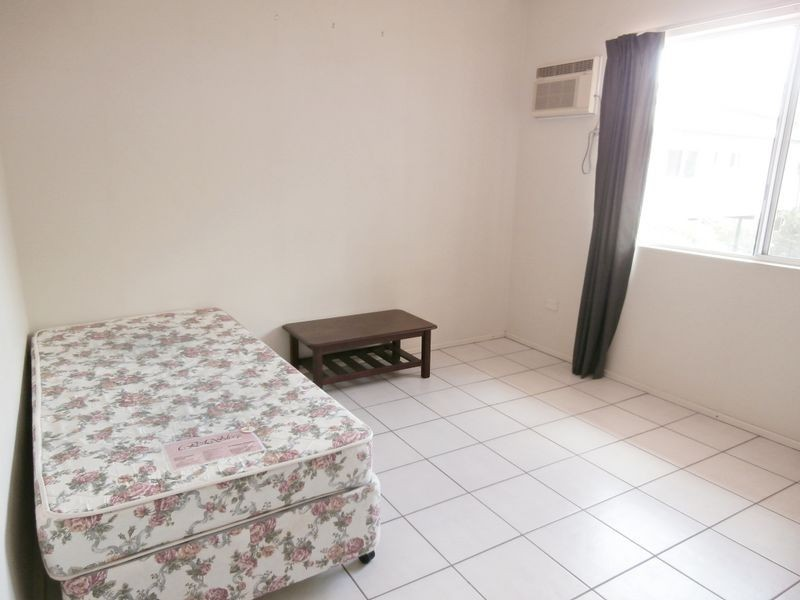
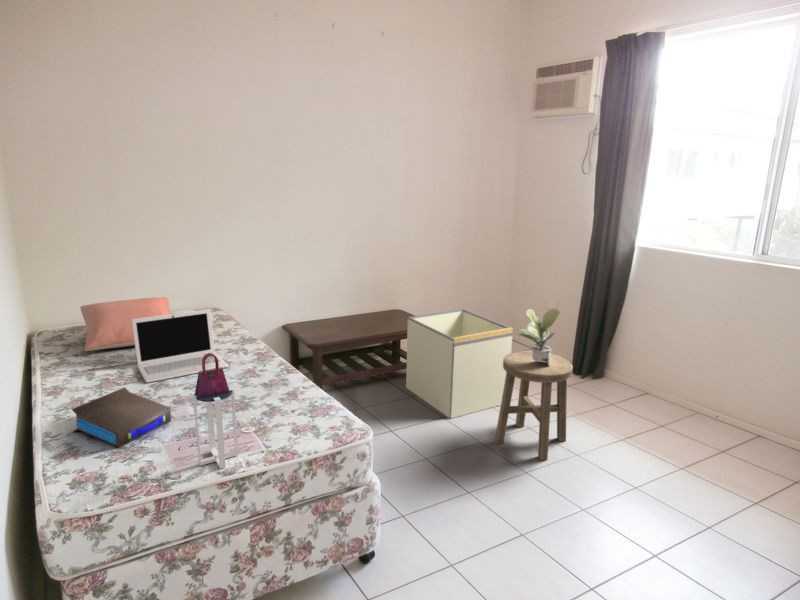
+ laptop [132,308,230,384]
+ potted plant [517,307,561,366]
+ pillow [79,296,171,352]
+ book [70,386,172,449]
+ stool [494,350,574,461]
+ storage bin [405,308,514,420]
+ tote bag [192,353,239,470]
